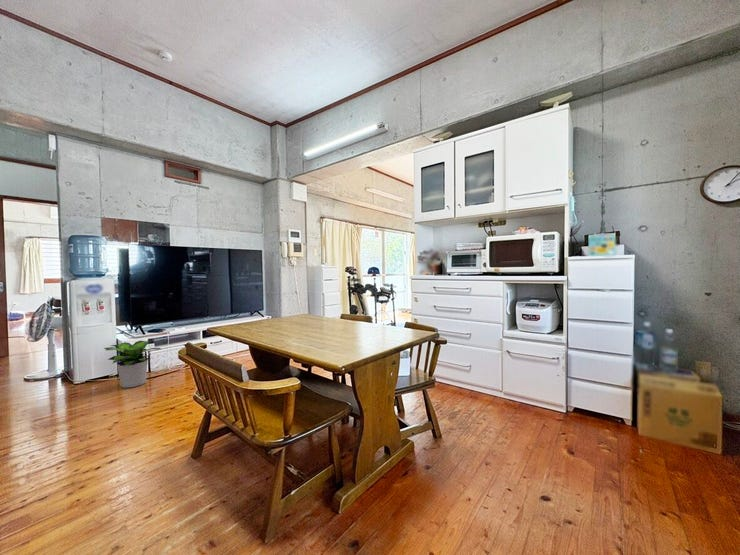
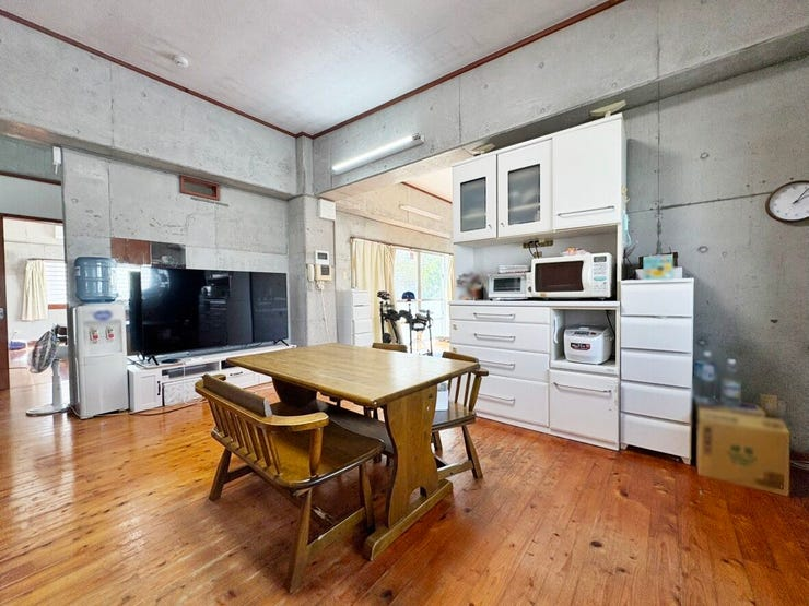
- potted plant [103,339,162,389]
